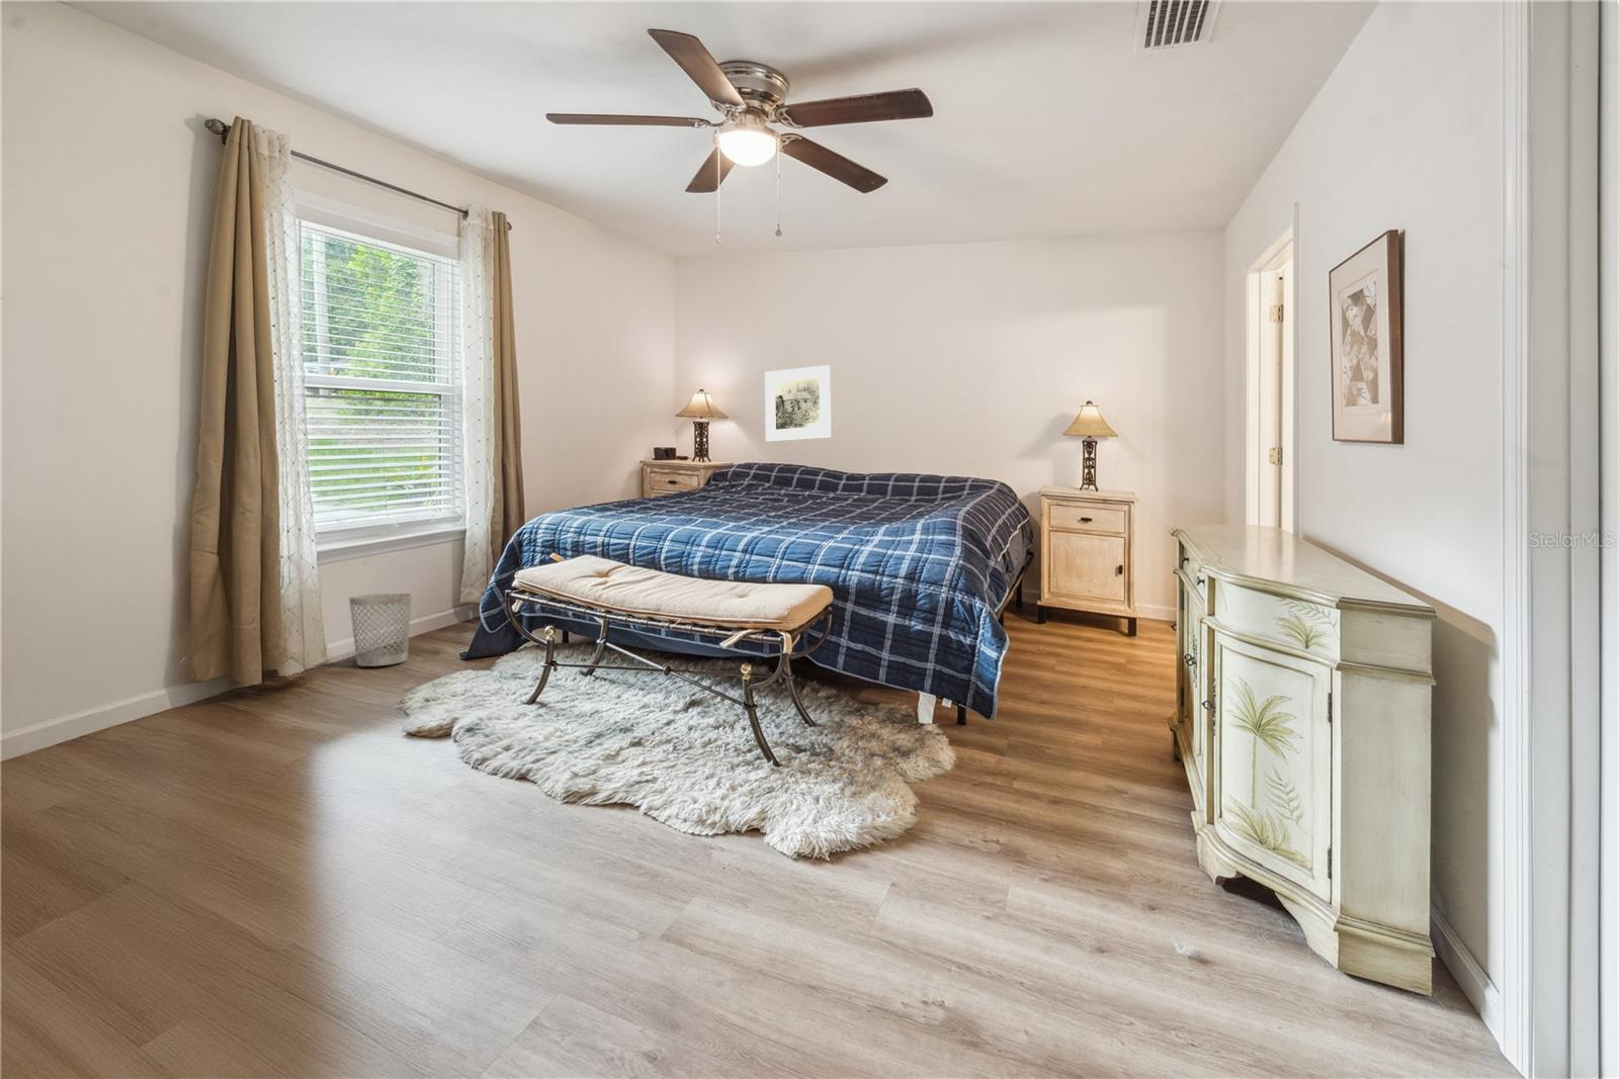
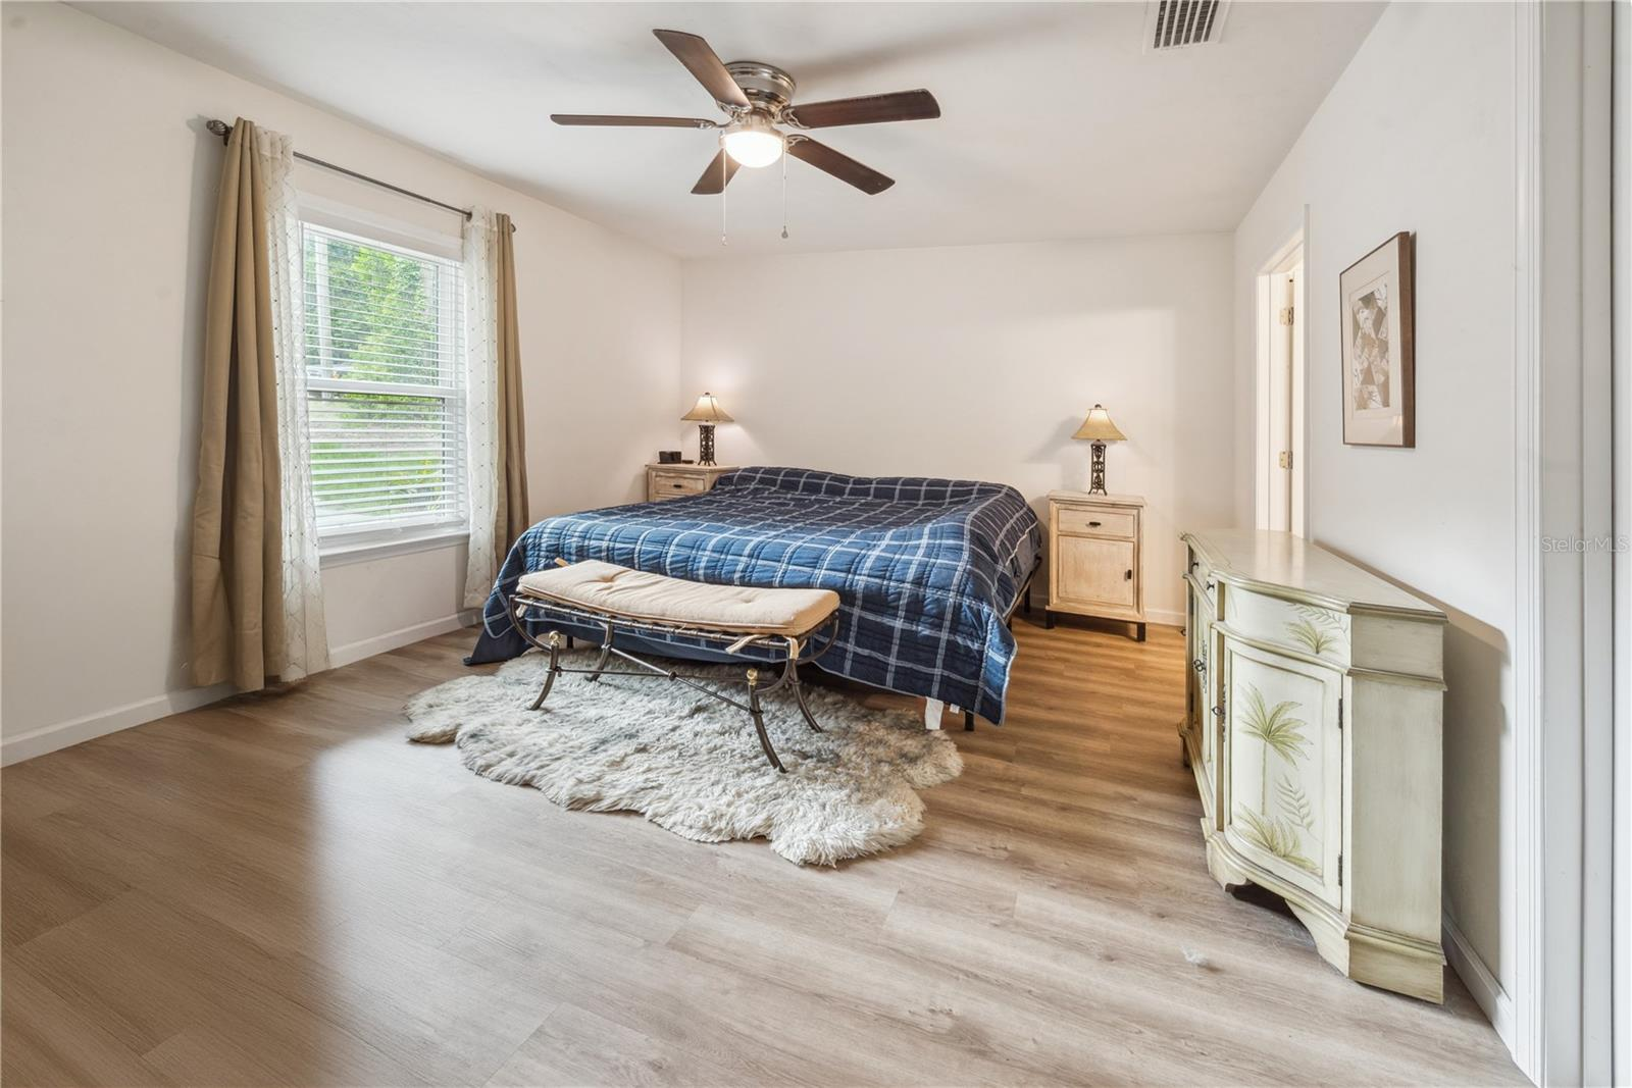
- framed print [764,364,832,443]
- wastebasket [348,592,413,667]
